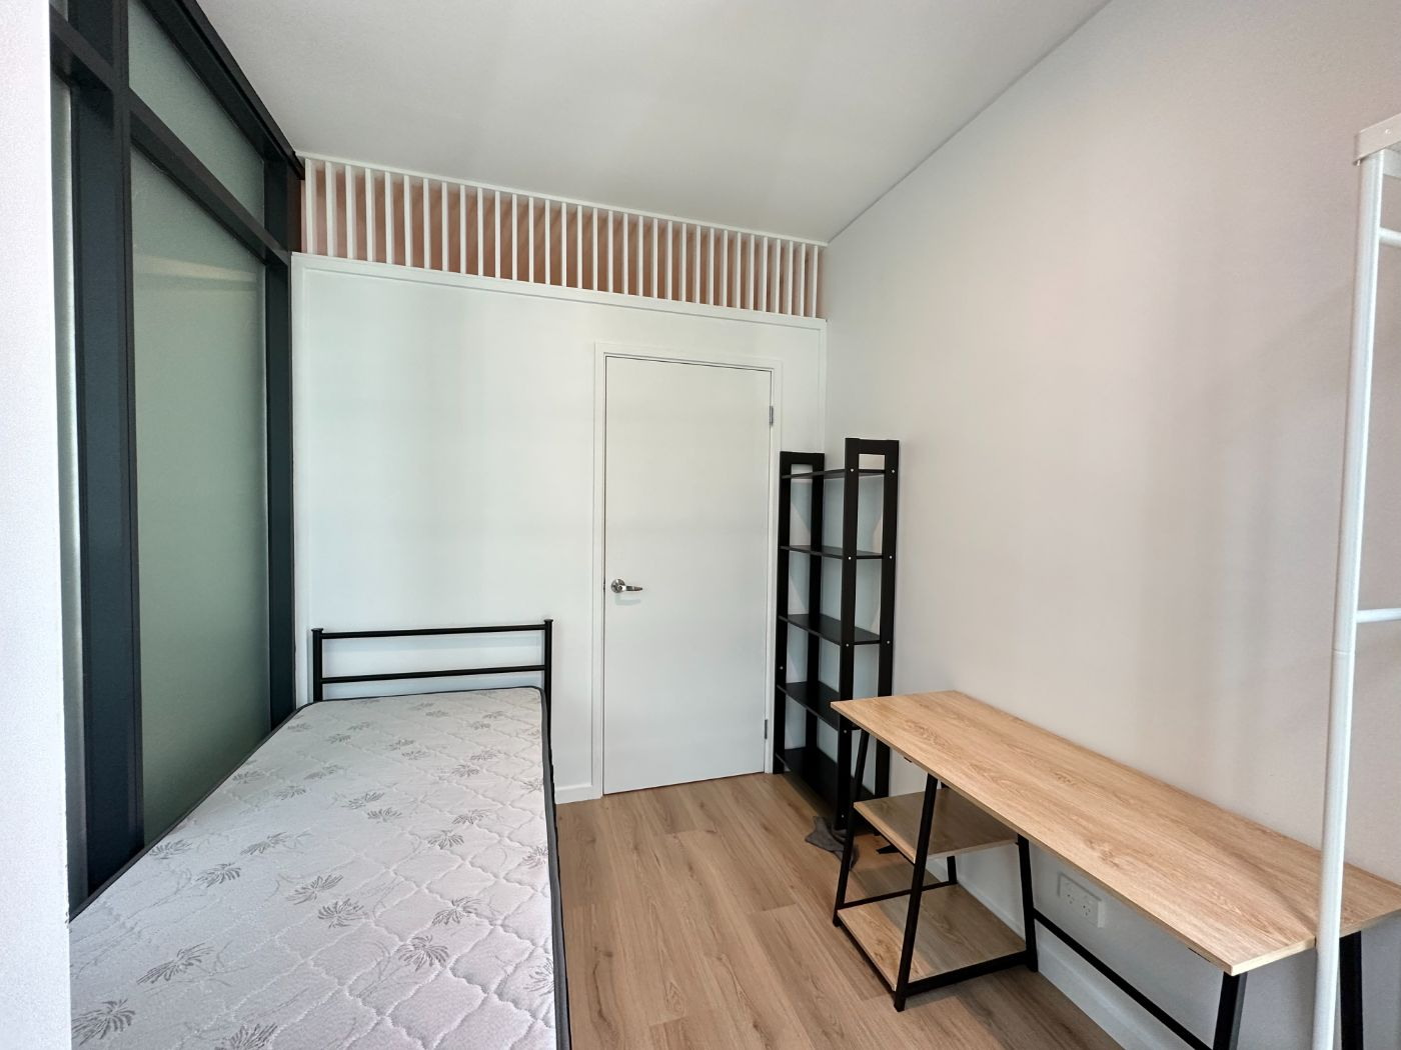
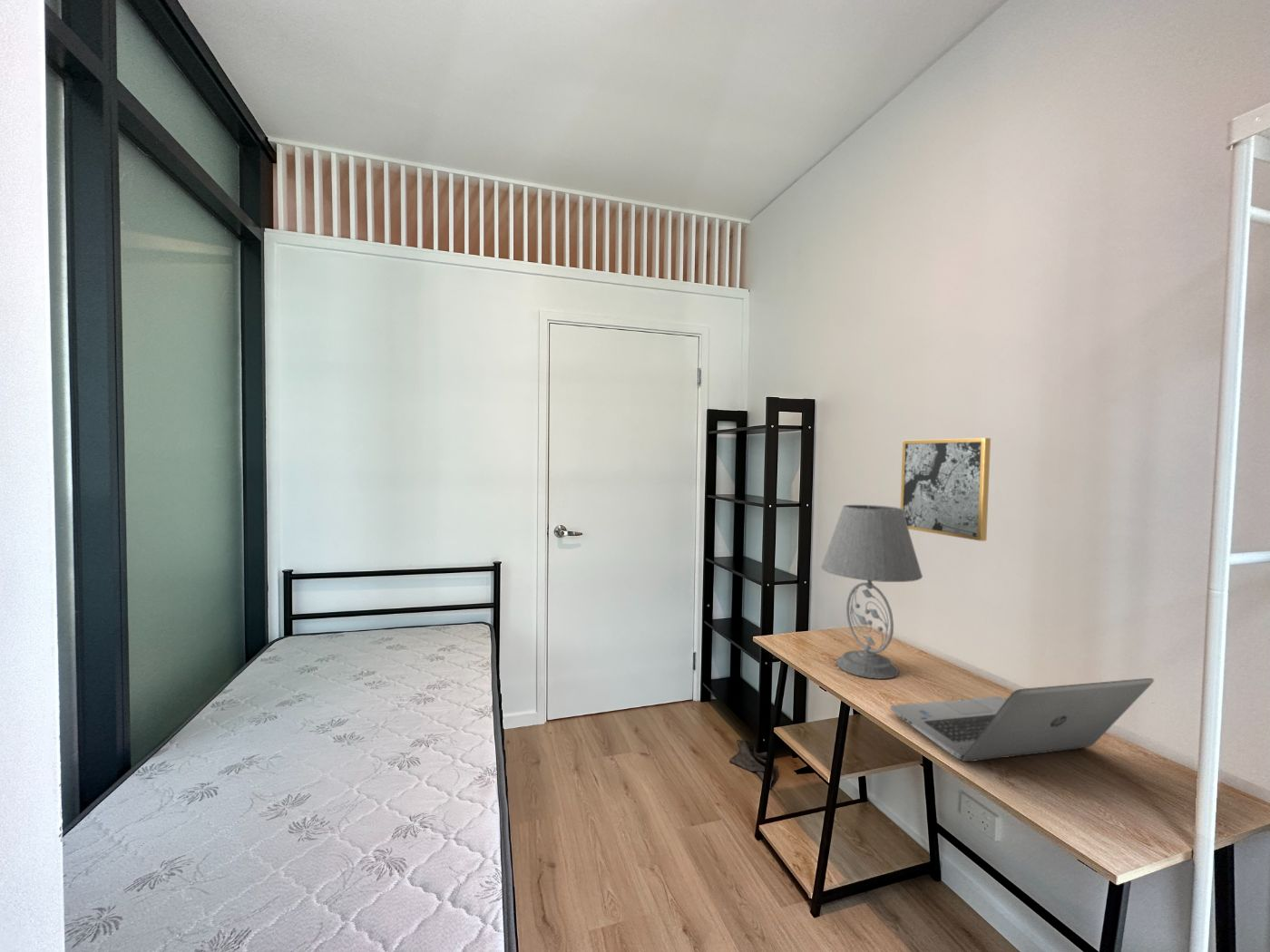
+ laptop [889,677,1155,763]
+ table lamp [820,504,923,680]
+ wall art [900,437,992,542]
